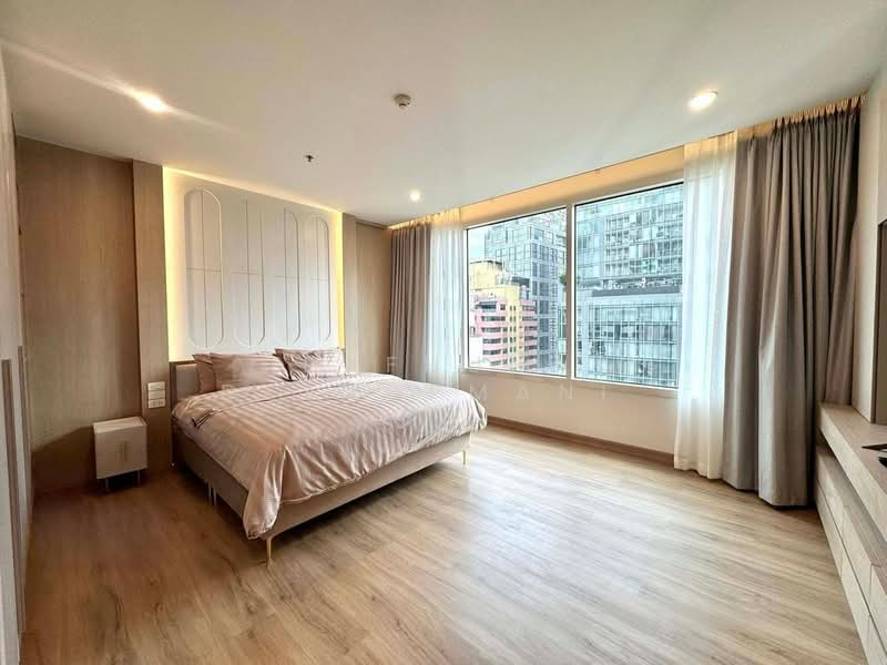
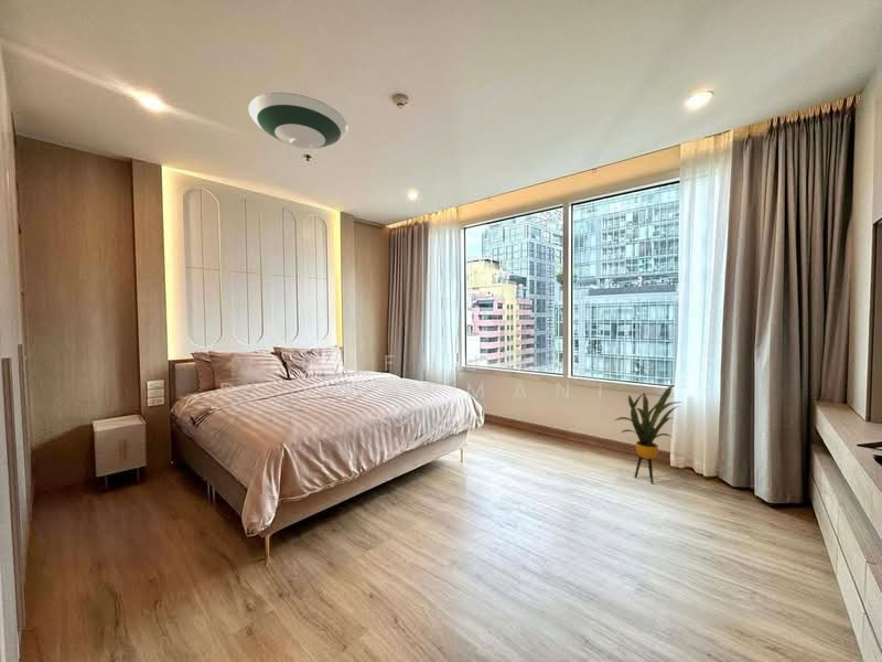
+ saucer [247,92,348,149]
+ house plant [614,384,682,484]
